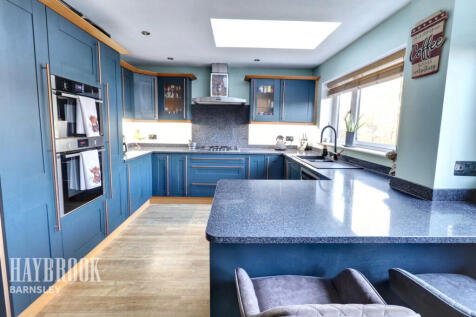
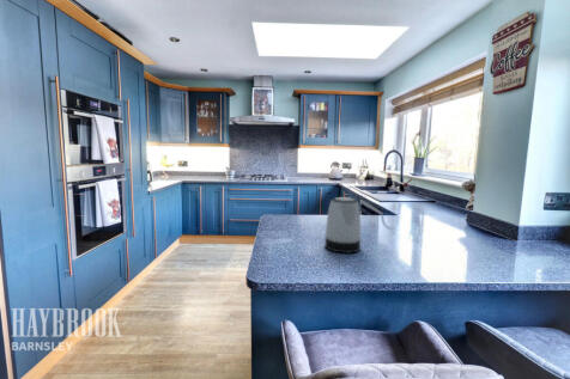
+ kettle [323,196,362,255]
